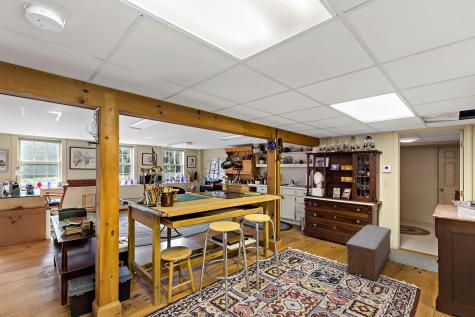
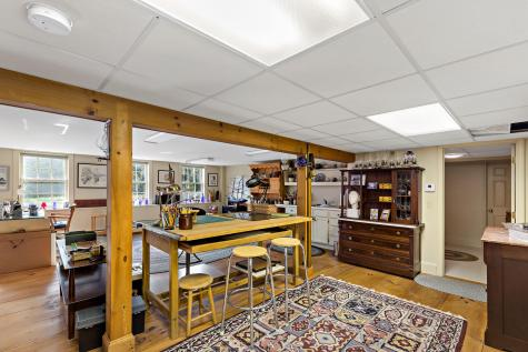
- bench [346,224,392,281]
